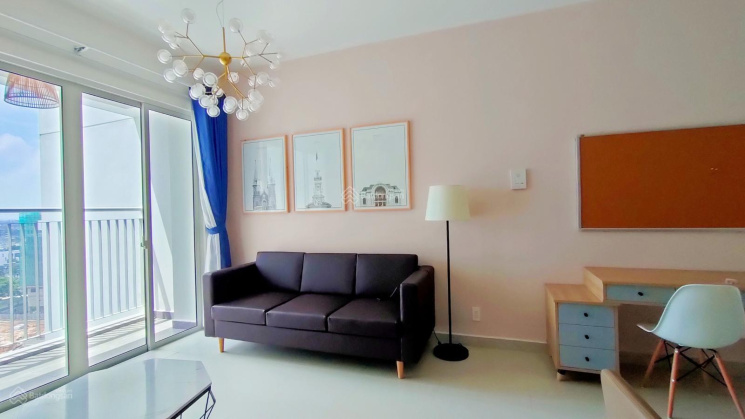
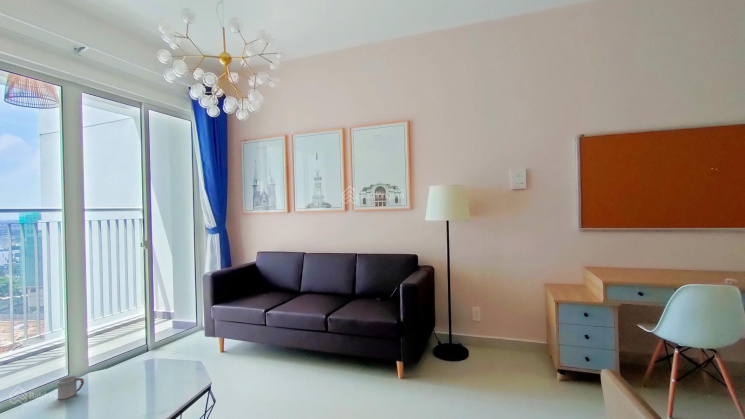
+ cup [57,375,85,400]
